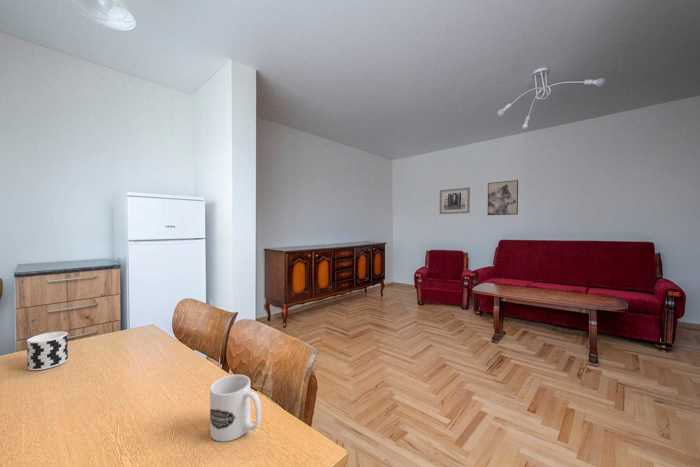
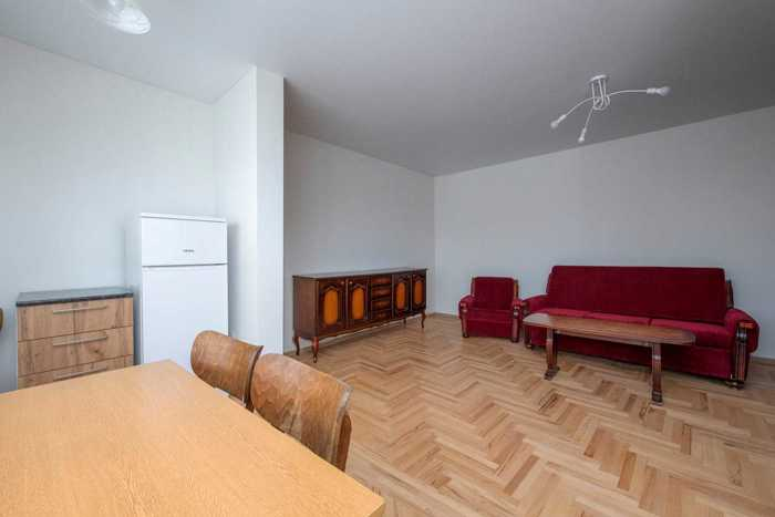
- wall art [439,187,471,215]
- wall art [487,179,519,216]
- mug [209,374,262,443]
- cup [26,330,69,371]
